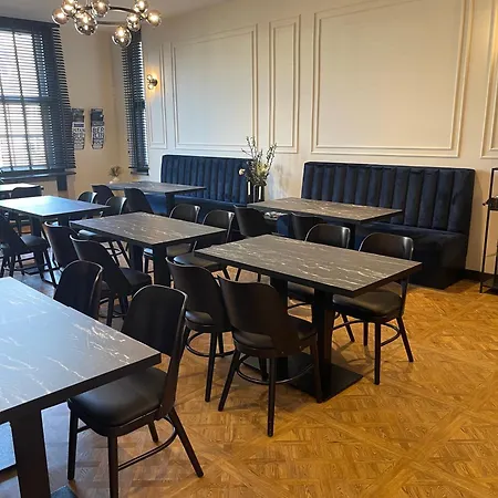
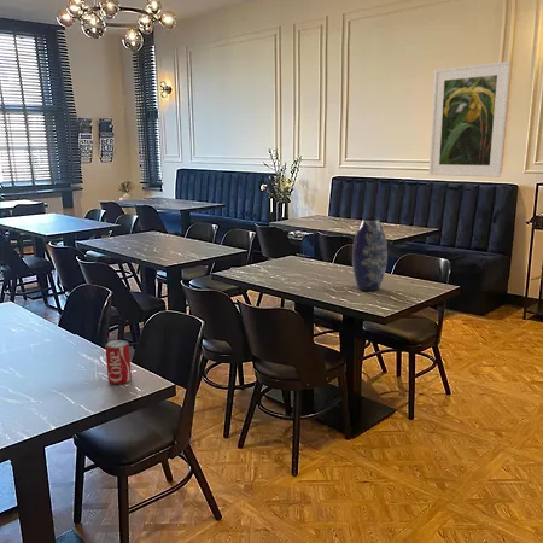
+ vase [351,218,389,292]
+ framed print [427,60,512,179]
+ beverage can [104,339,133,385]
